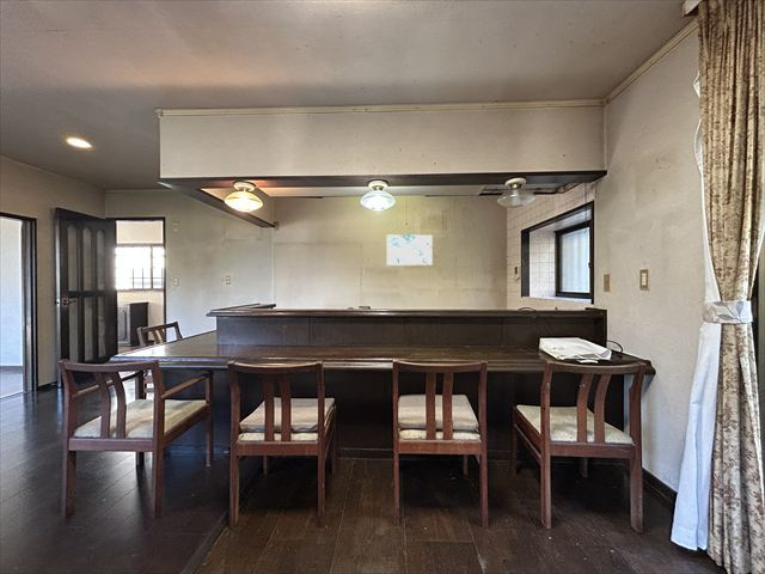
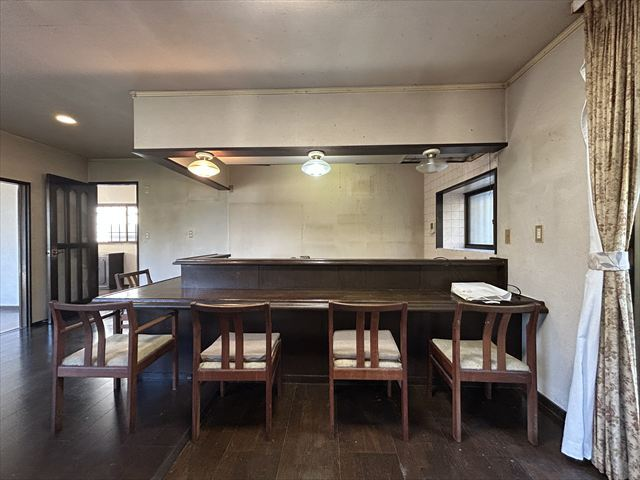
- wall art [386,233,434,267]
